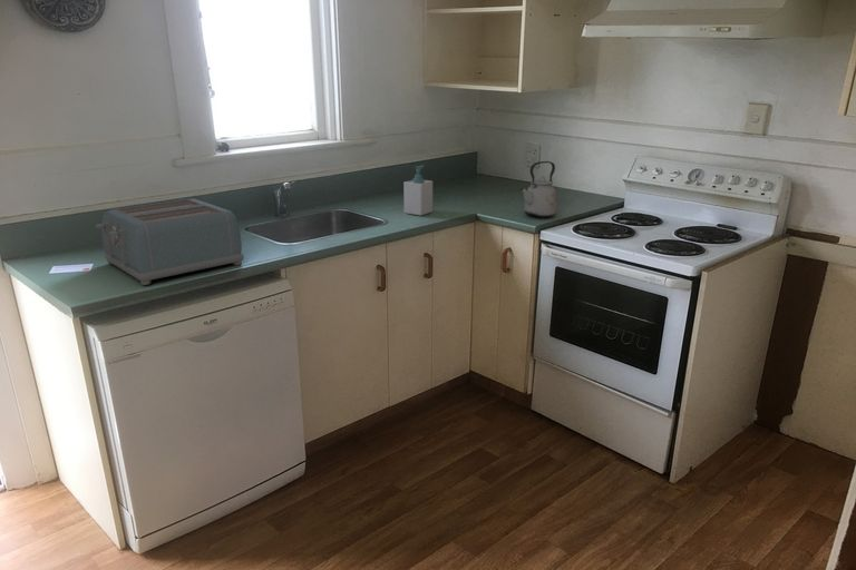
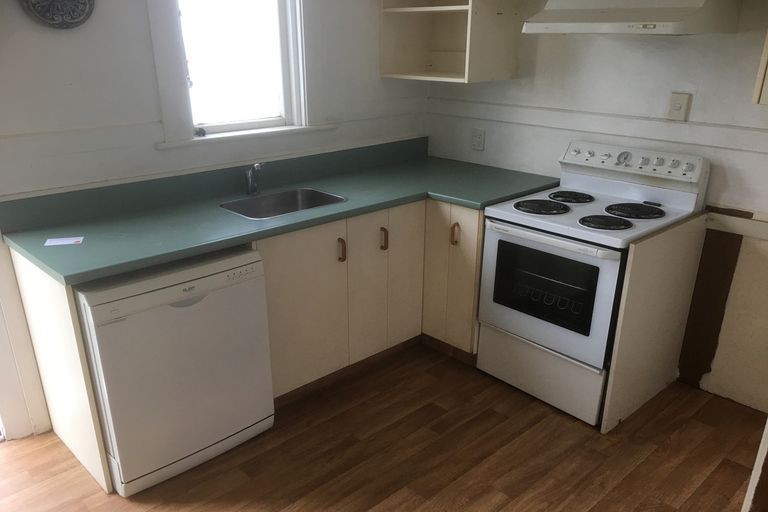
- toaster [94,198,245,286]
- kettle [519,160,557,219]
- soap bottle [402,164,434,217]
